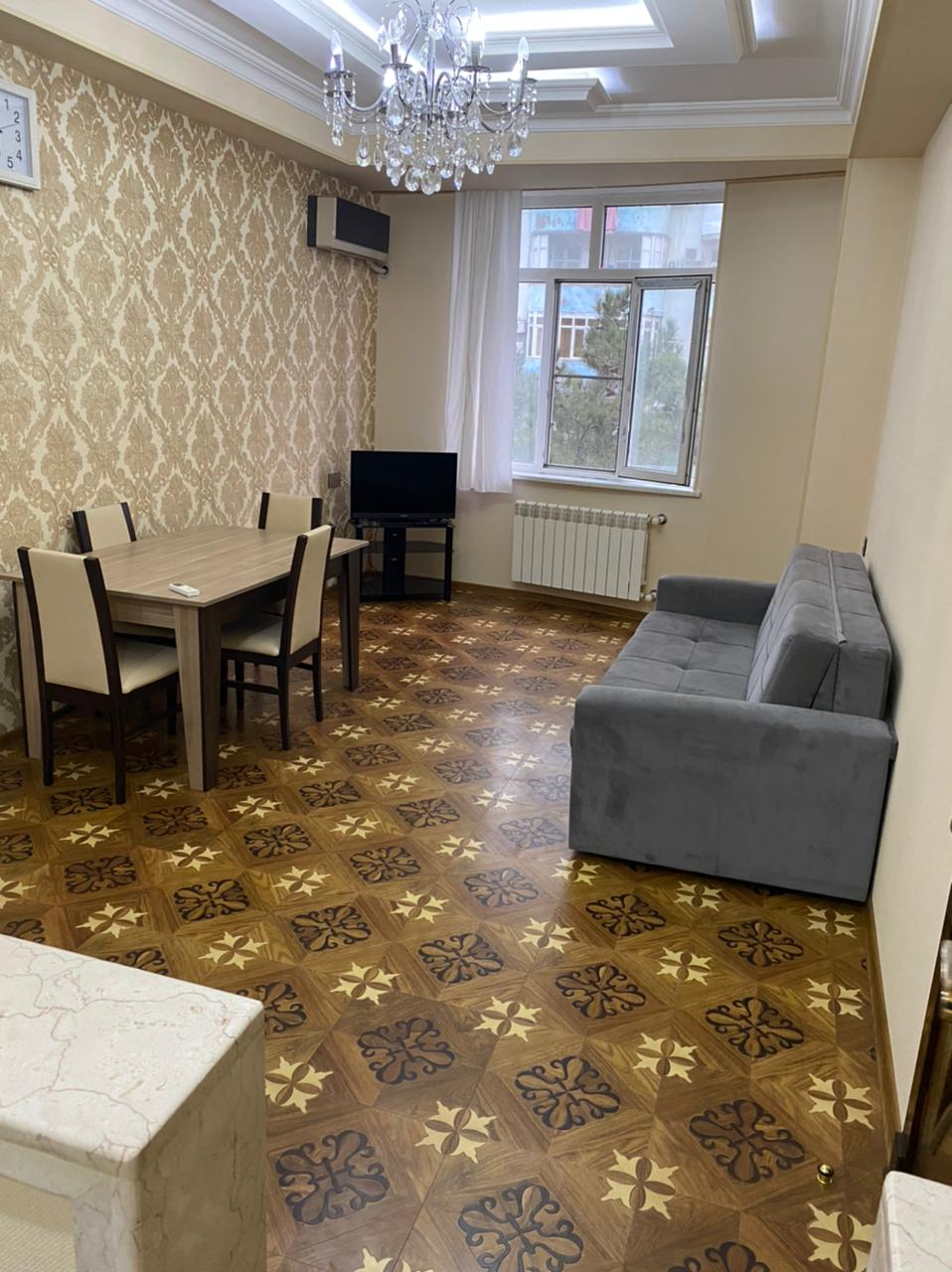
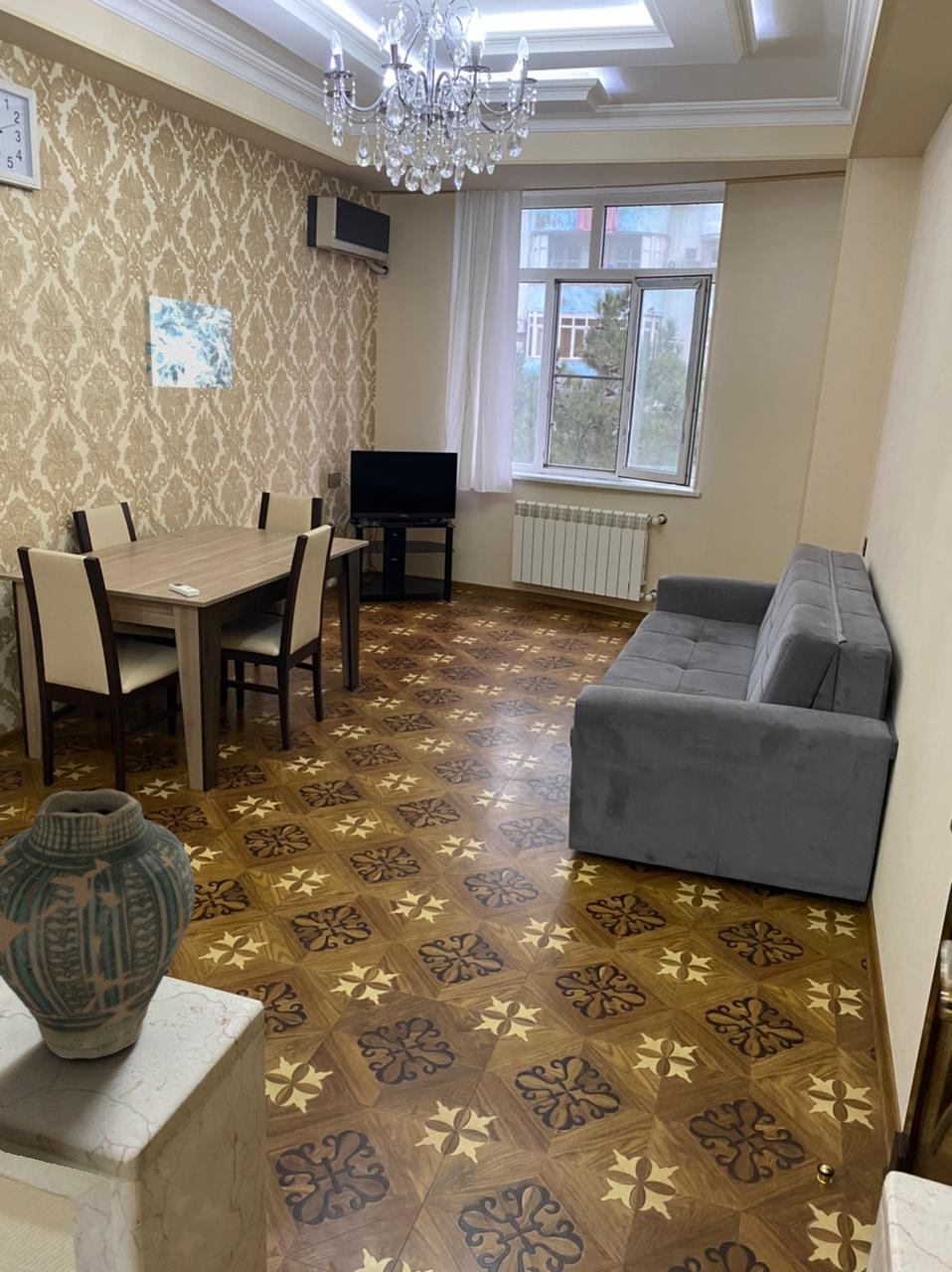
+ vase [0,788,196,1059]
+ wall art [142,294,234,390]
